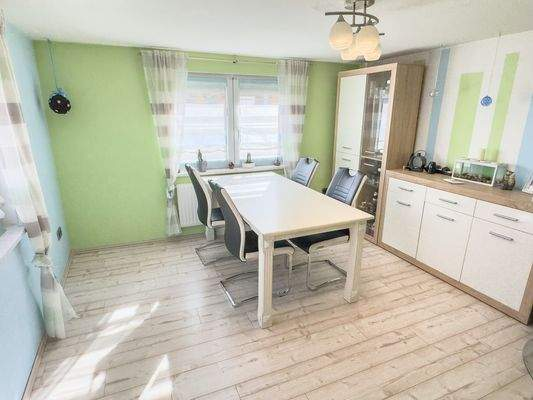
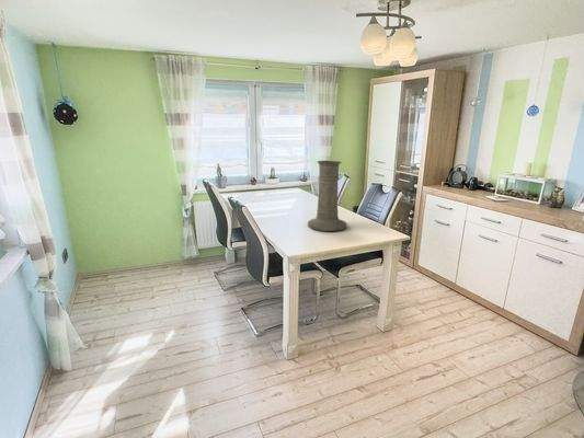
+ vase [307,160,347,232]
